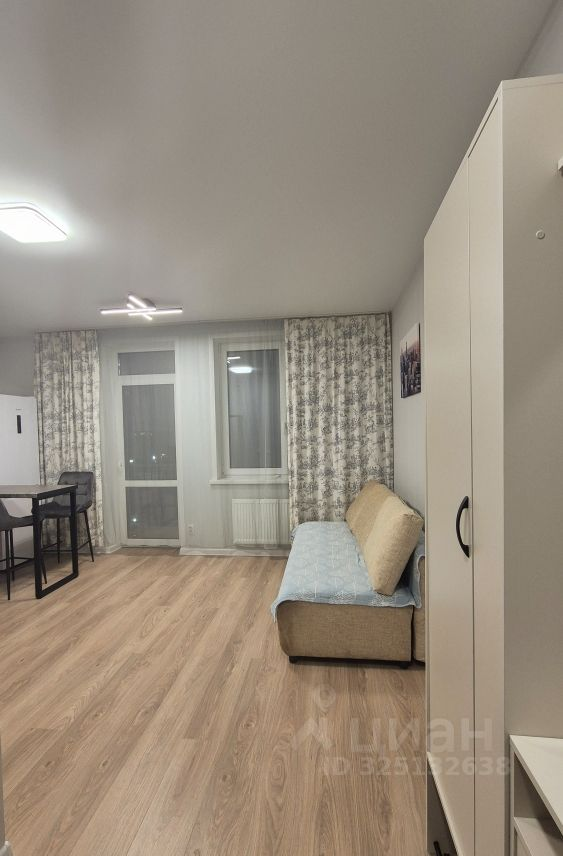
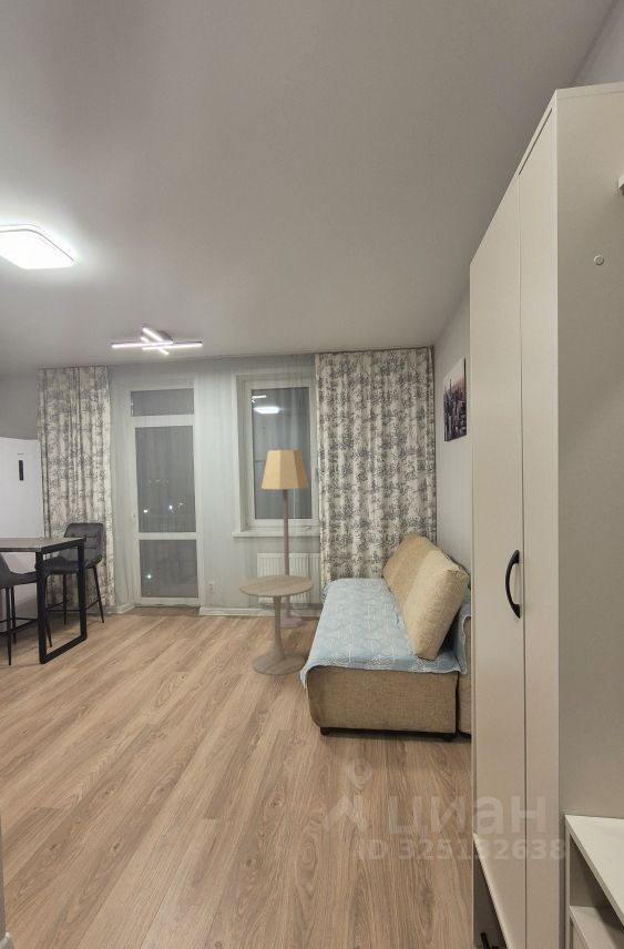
+ side table [238,574,316,676]
+ lamp [260,449,310,630]
